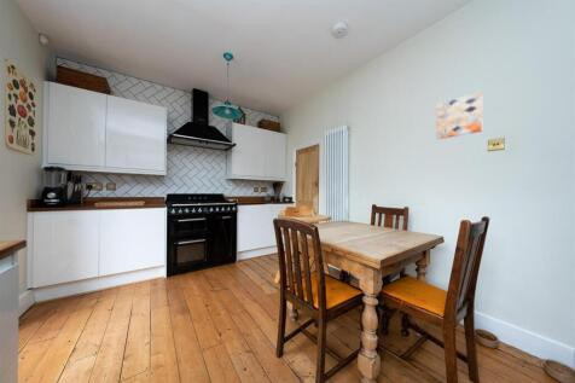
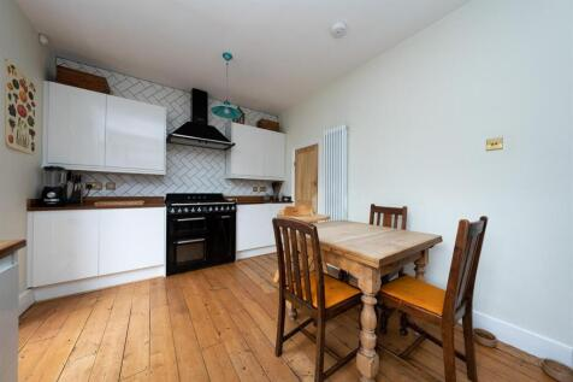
- wall art [435,91,484,140]
